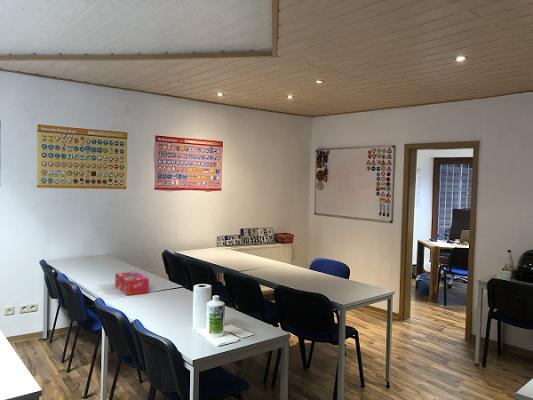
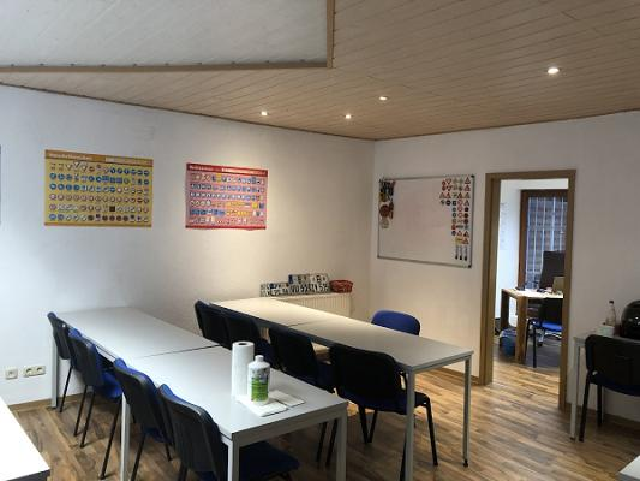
- tissue box [114,271,150,296]
